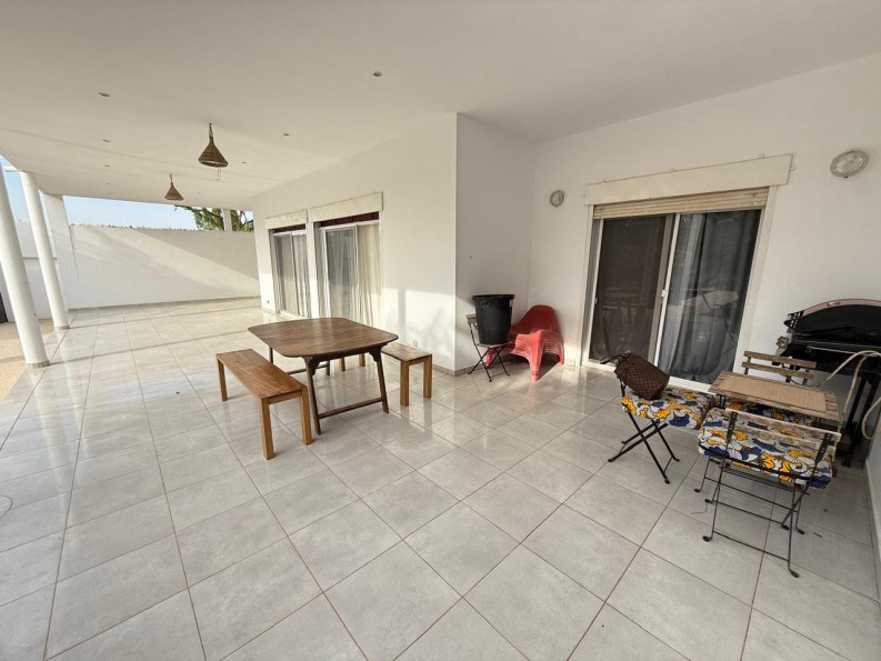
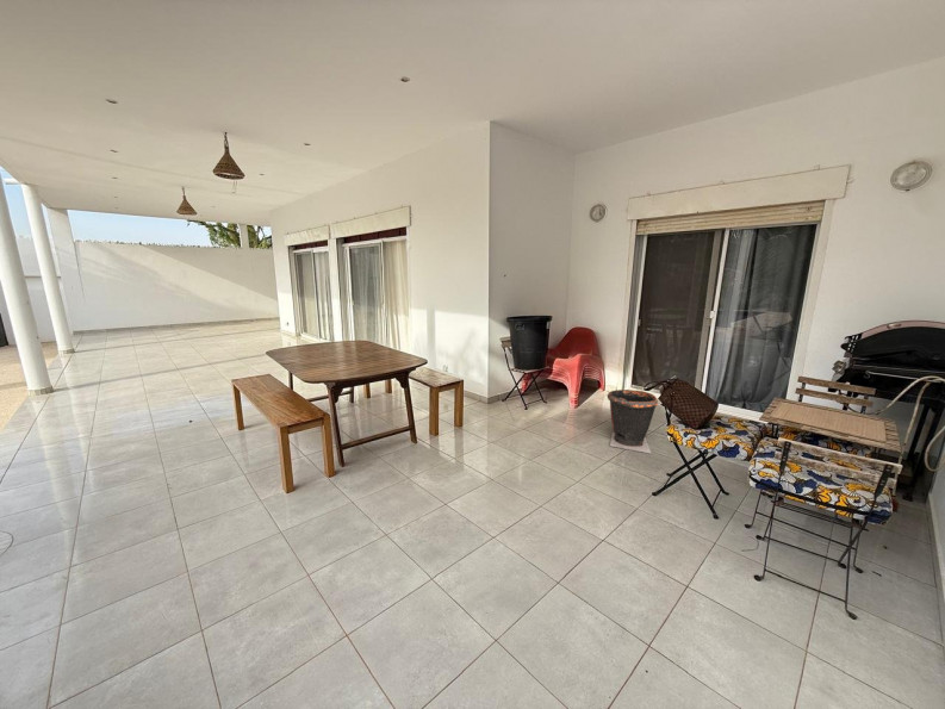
+ waste bin [607,388,659,454]
